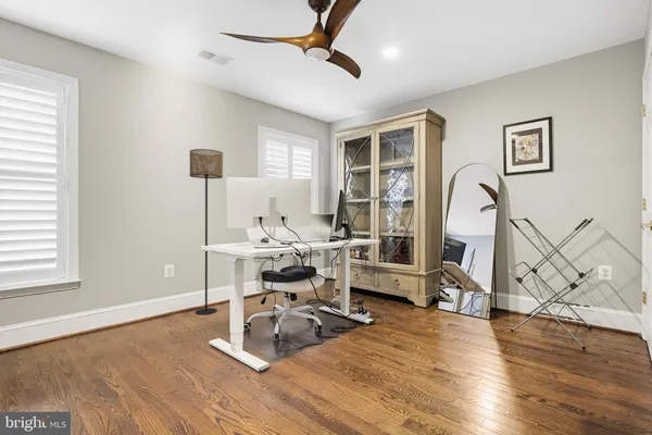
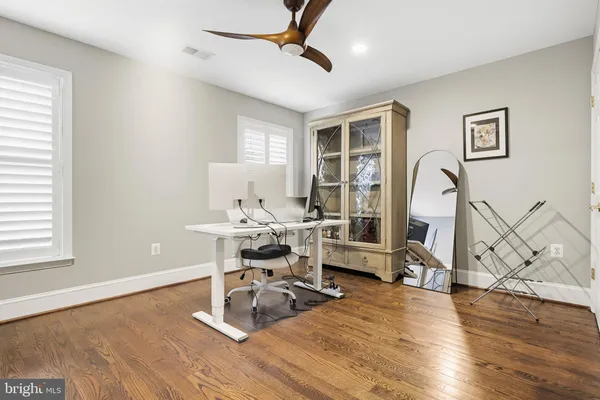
- floor lamp [189,148,224,315]
